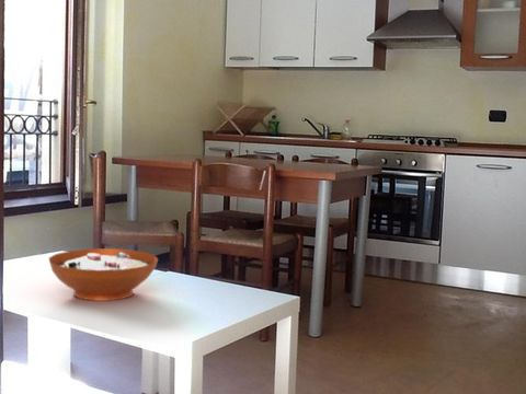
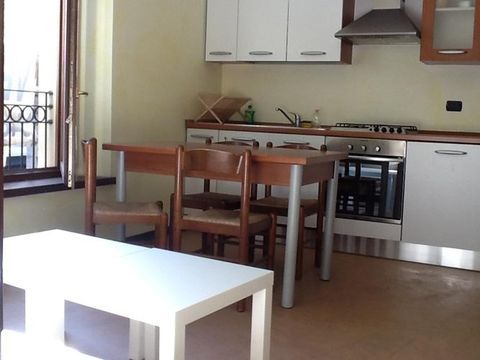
- decorative bowl [48,247,159,302]
